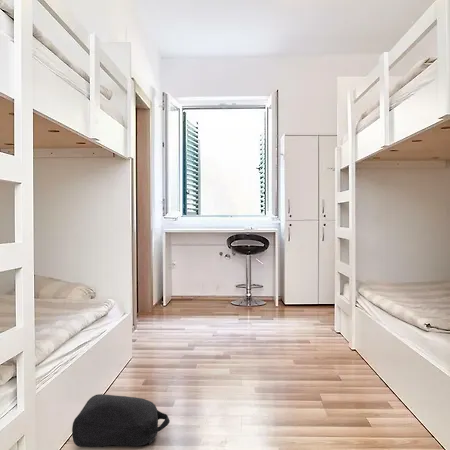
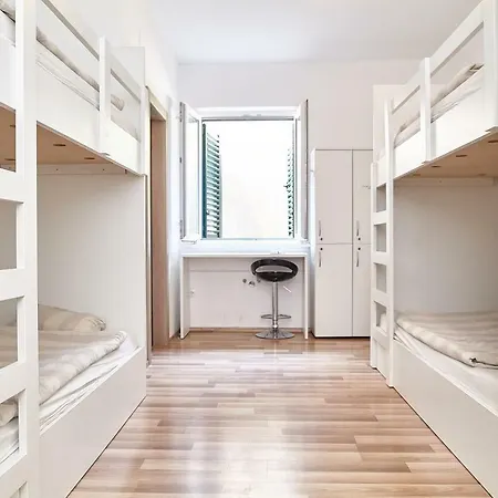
- backpack [71,393,171,448]
